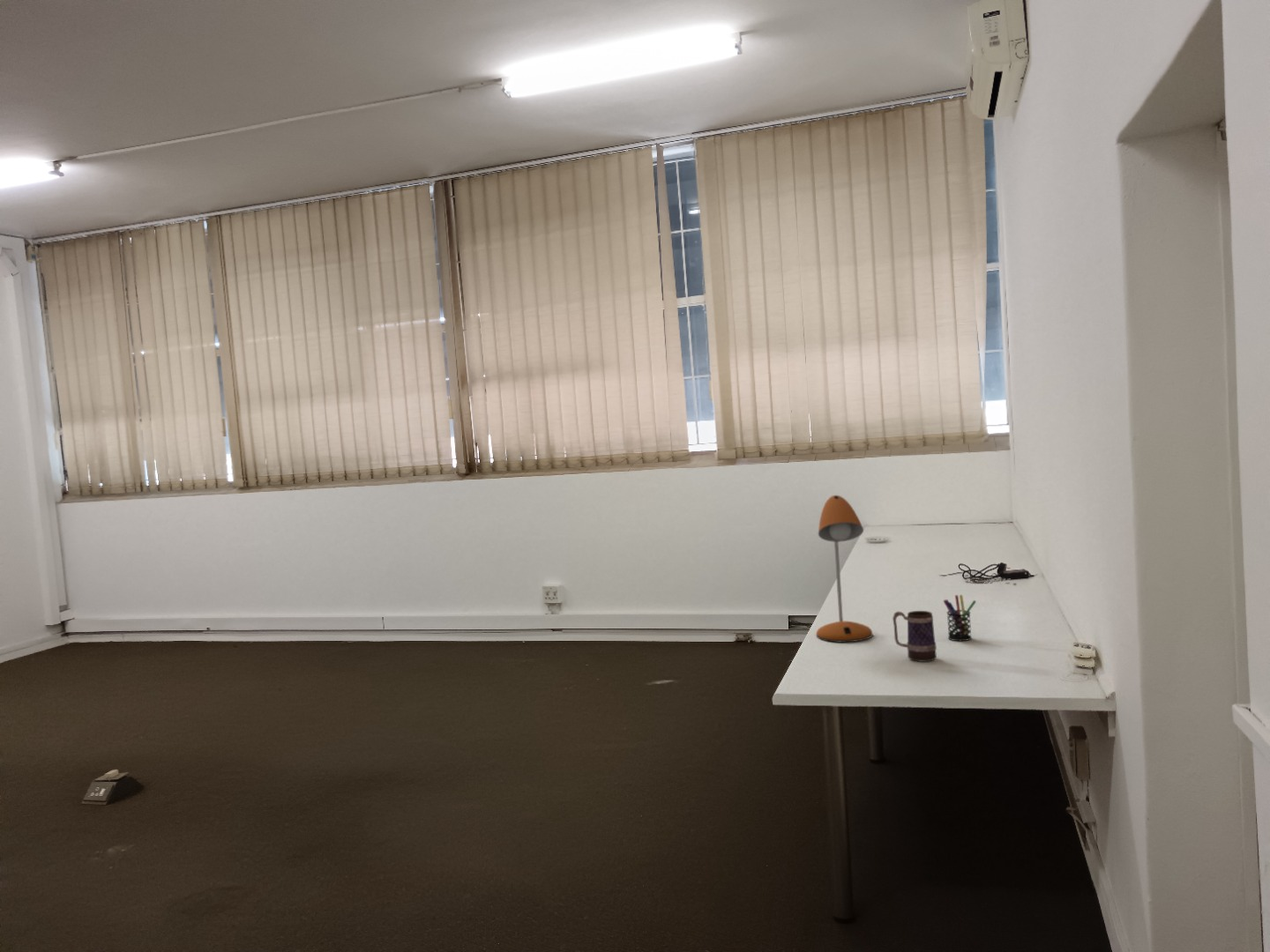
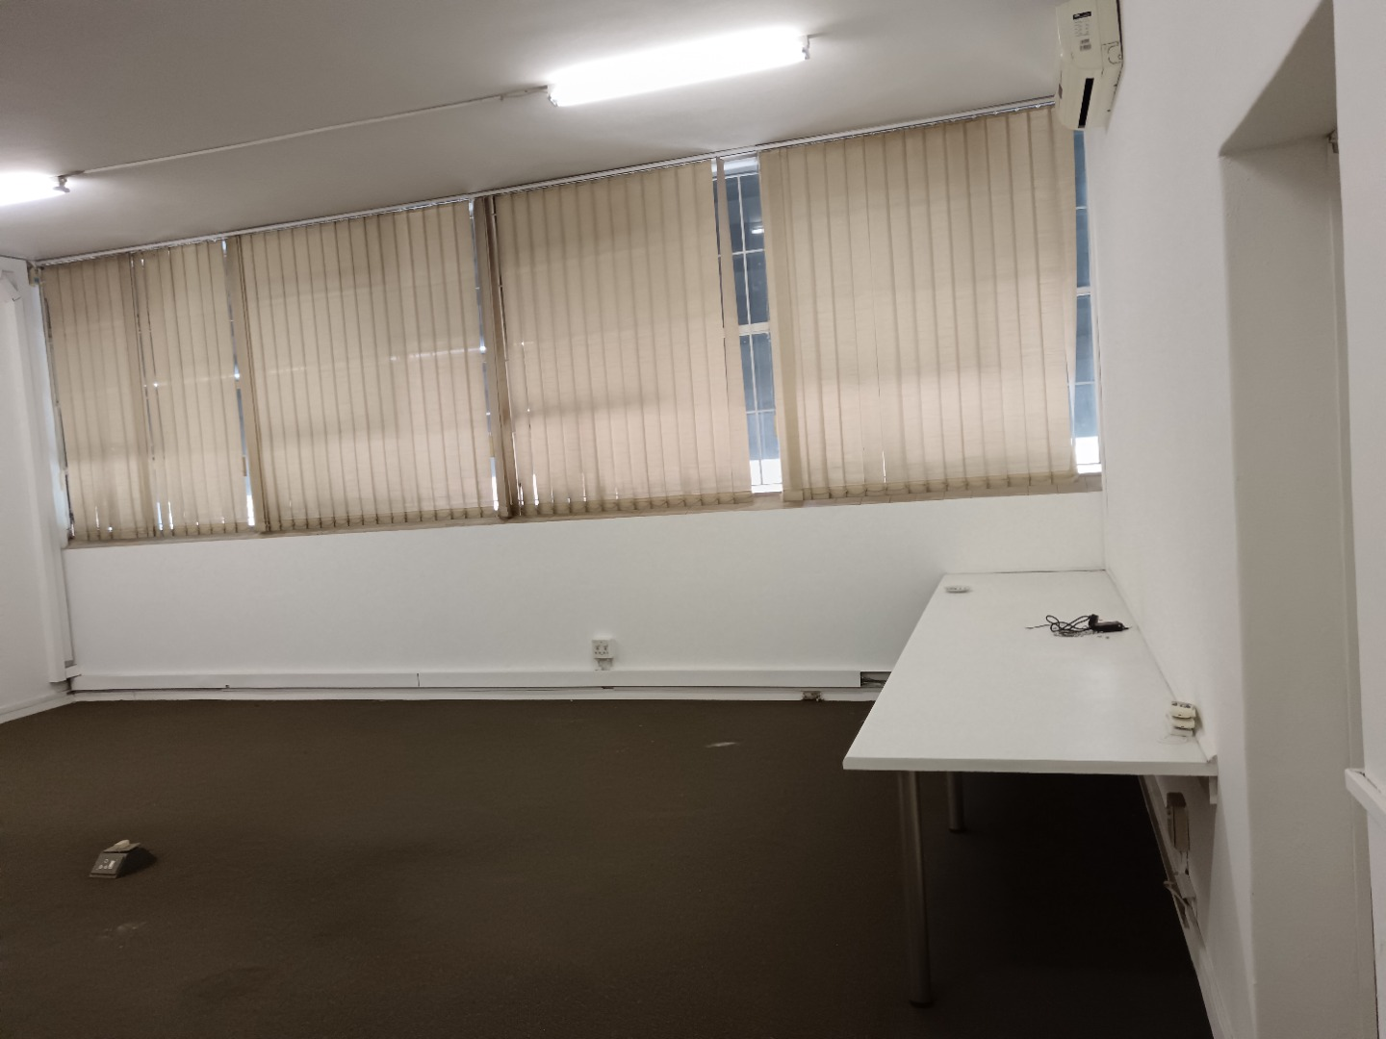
- pen holder [943,594,977,642]
- desk lamp [816,495,873,643]
- mug [892,610,938,662]
